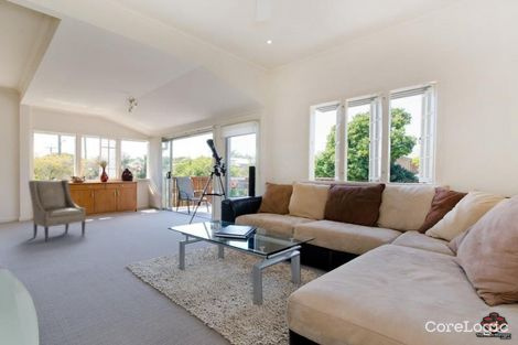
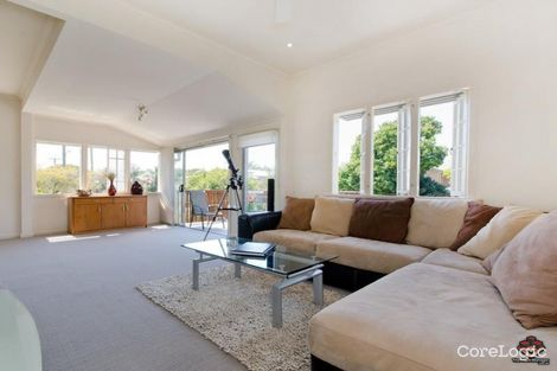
- armchair [28,179,87,242]
